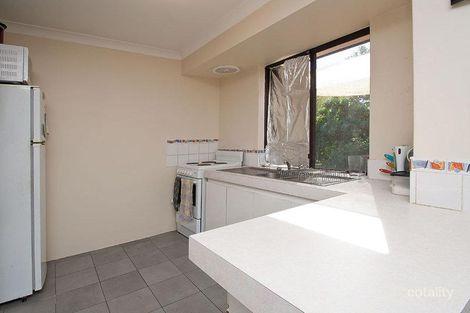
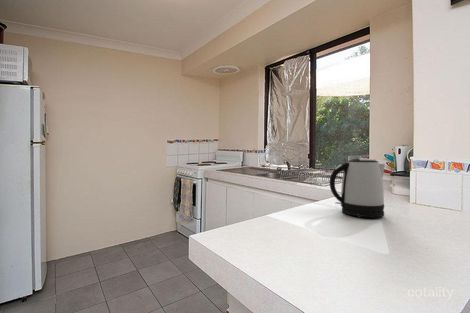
+ kettle [329,157,386,218]
